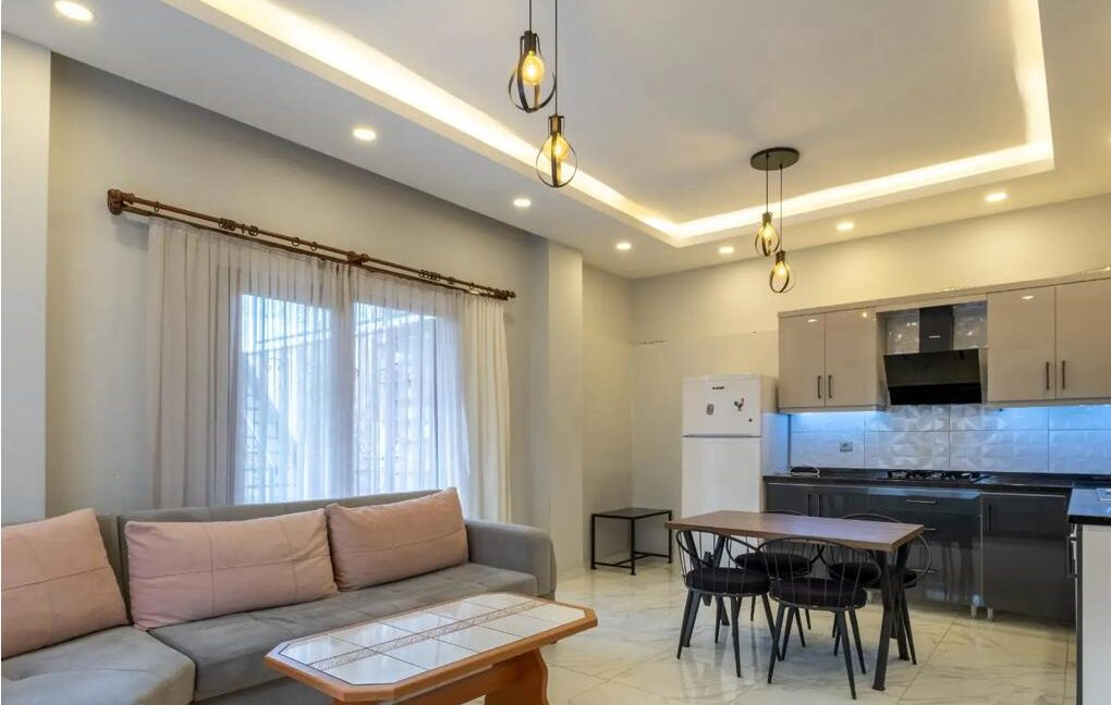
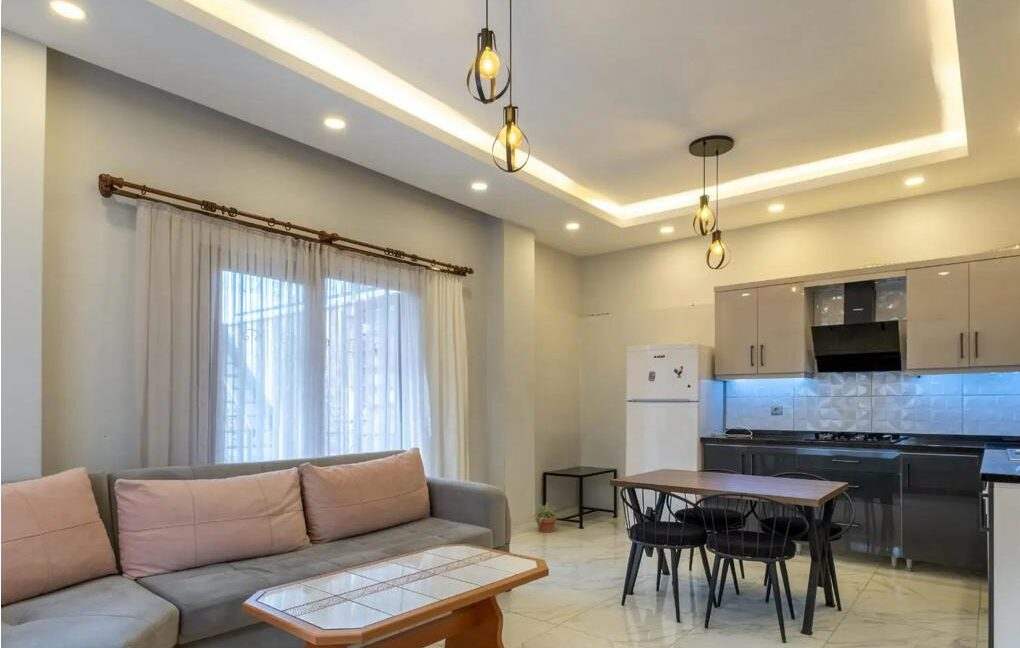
+ potted plant [531,502,562,534]
